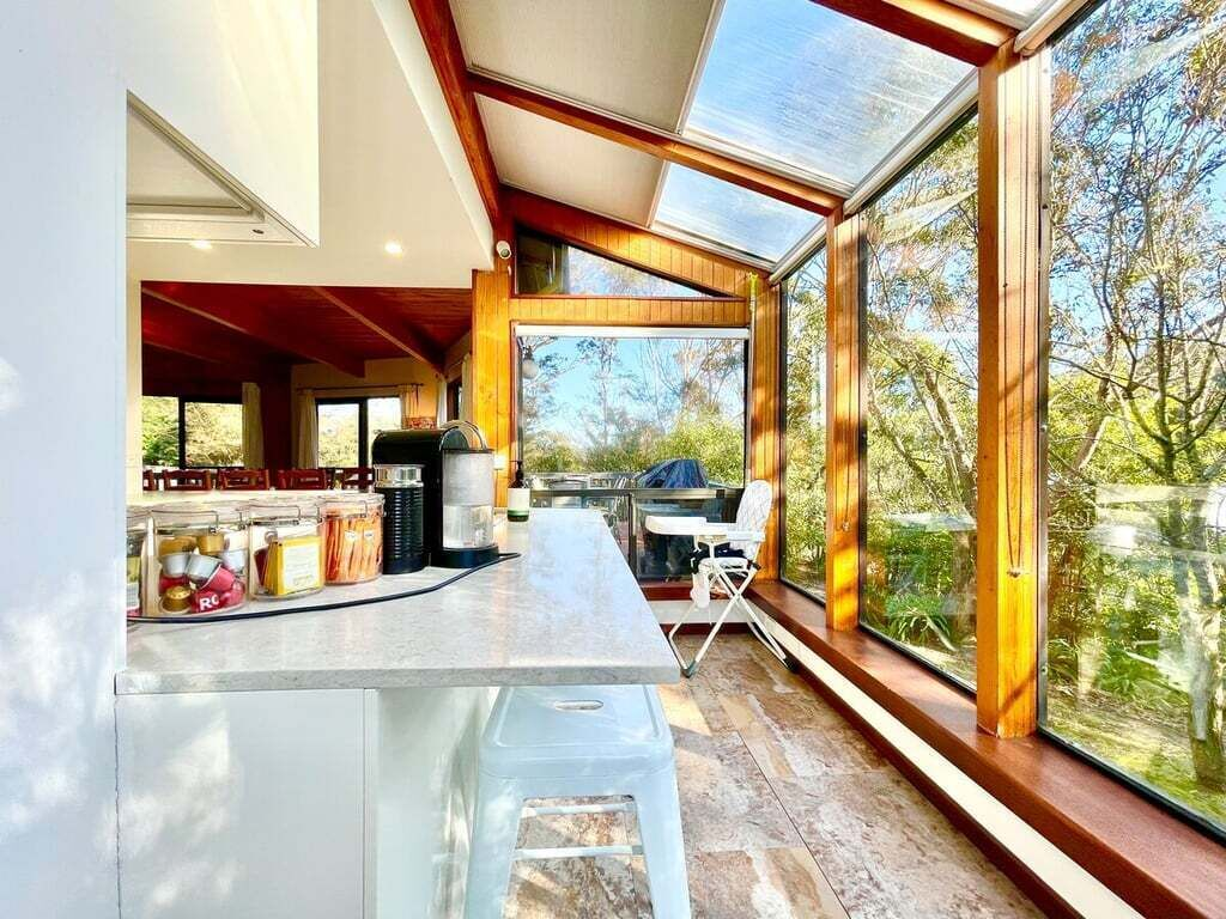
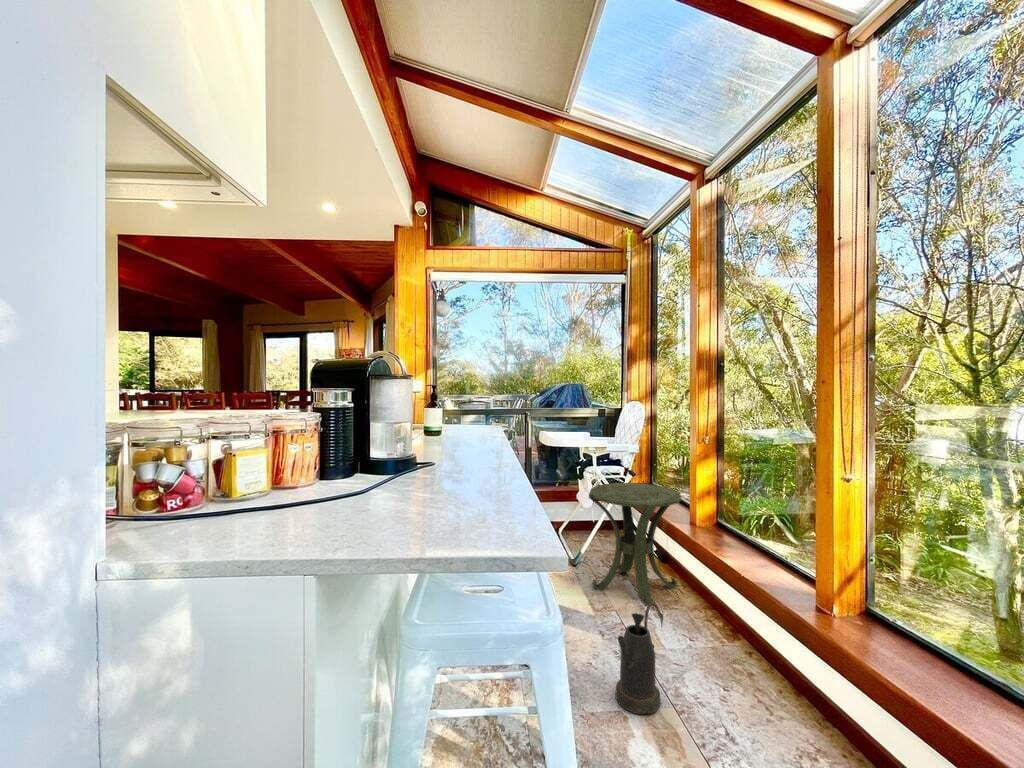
+ watering can [614,601,664,716]
+ side table [588,482,682,607]
